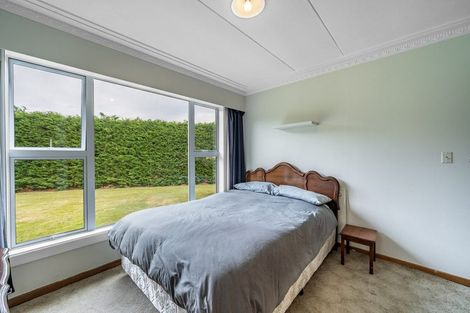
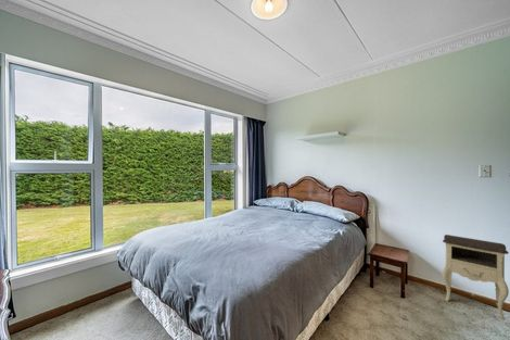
+ nightstand [442,234,510,320]
